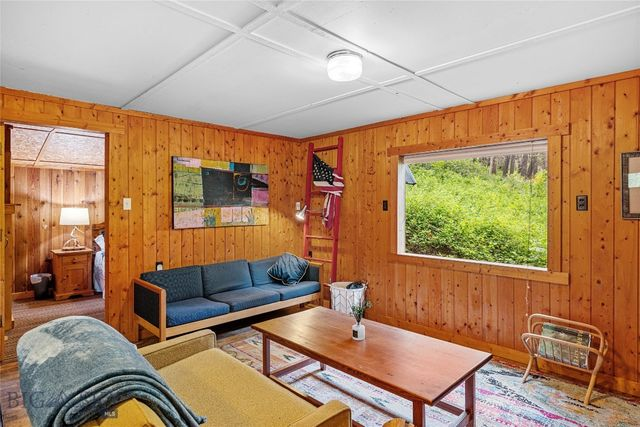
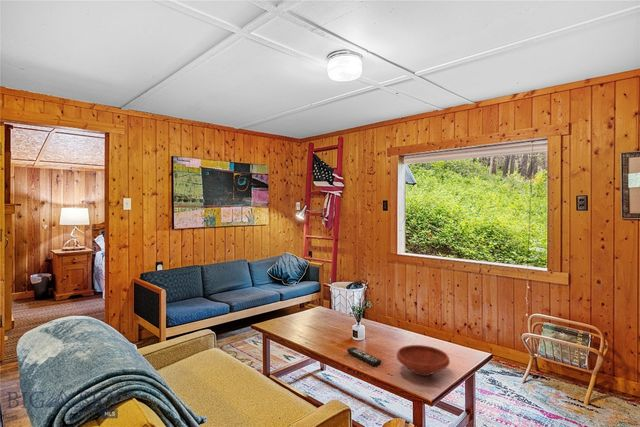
+ remote control [346,346,382,367]
+ bowl [396,344,451,377]
